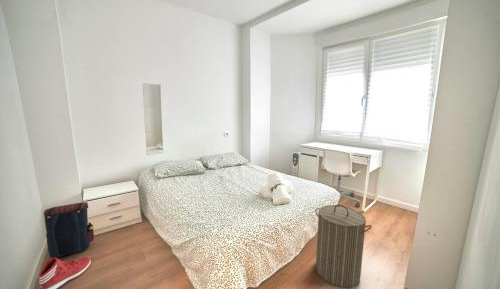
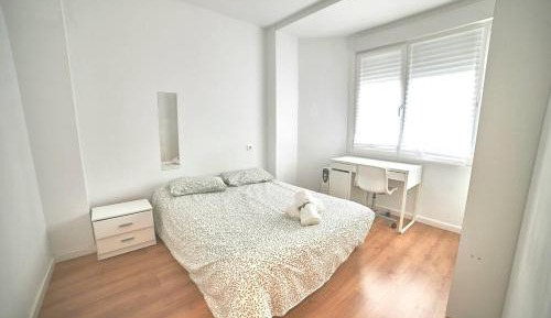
- sneaker [38,256,92,289]
- laundry hamper [314,203,373,288]
- satchel [43,201,95,258]
